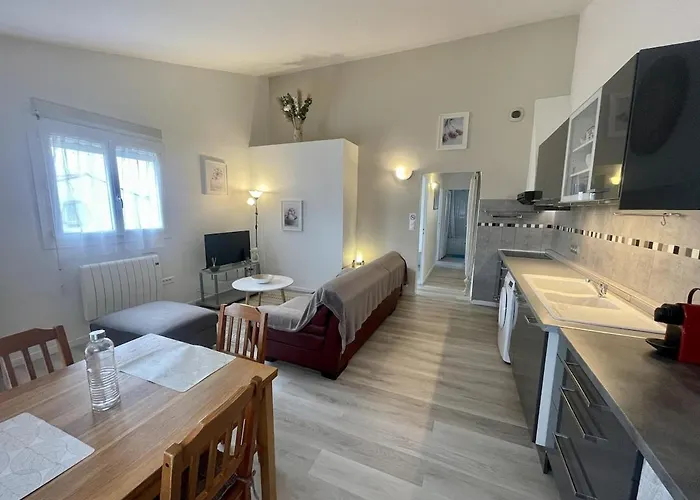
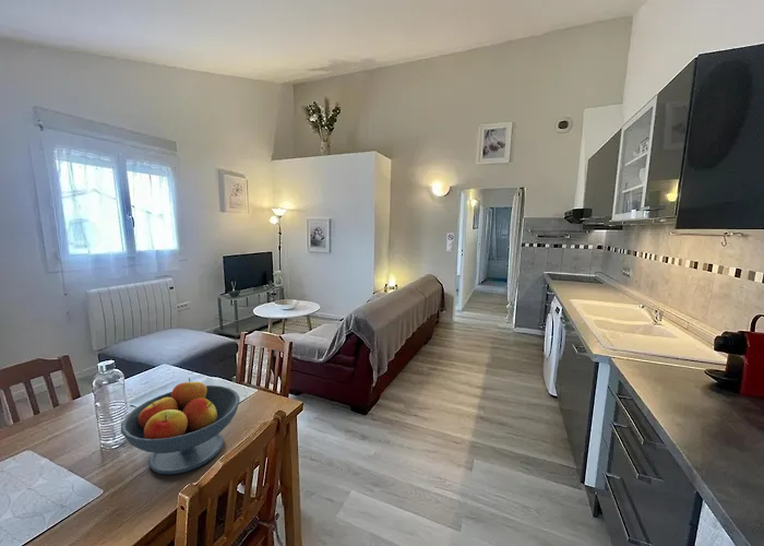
+ fruit bowl [120,377,241,476]
